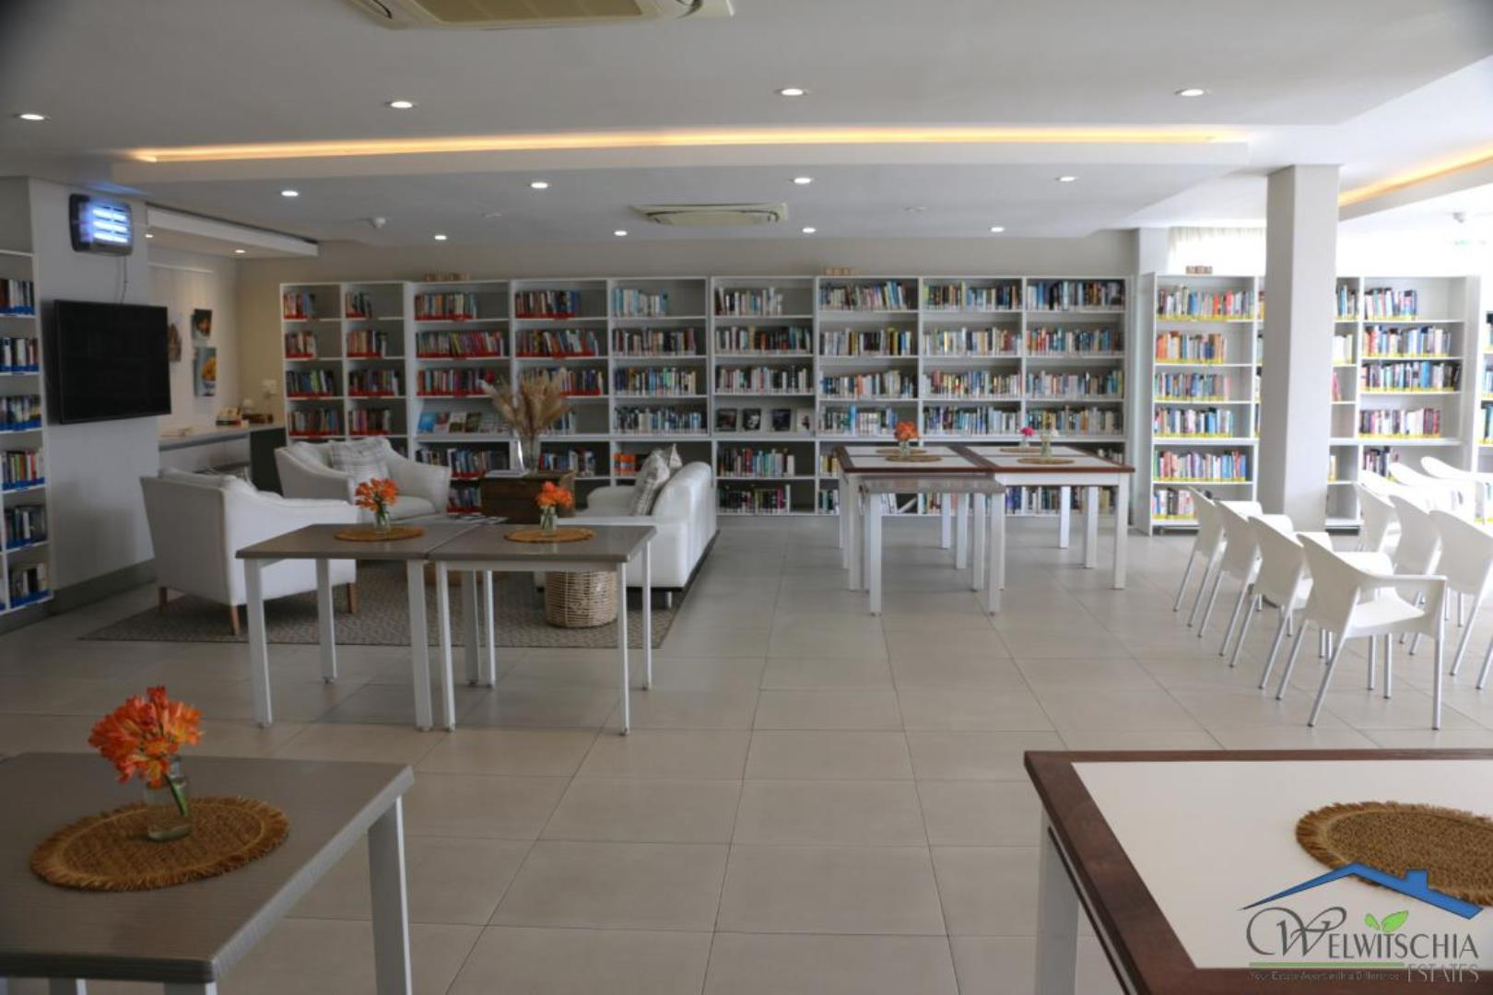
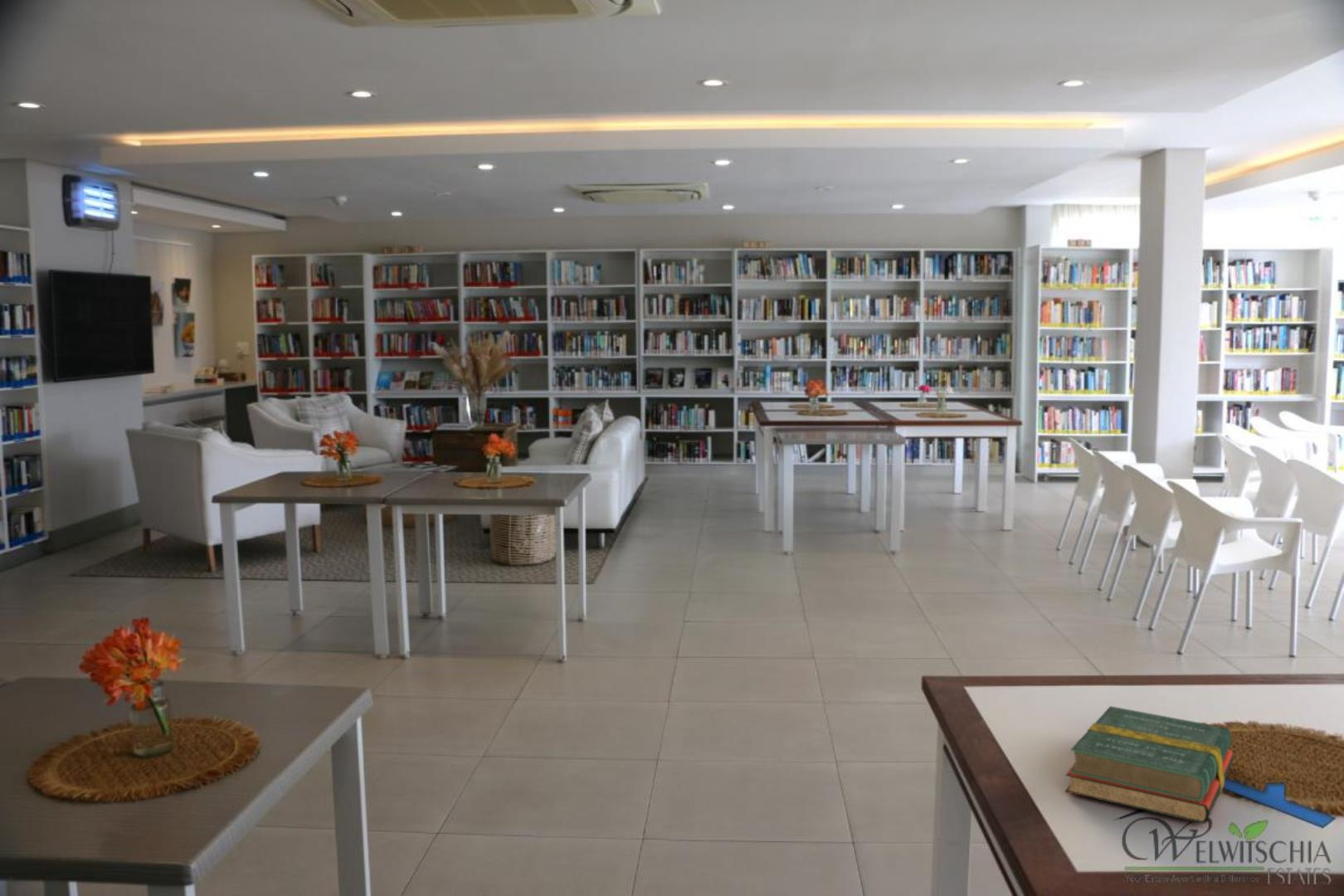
+ hardback book [1064,705,1234,825]
